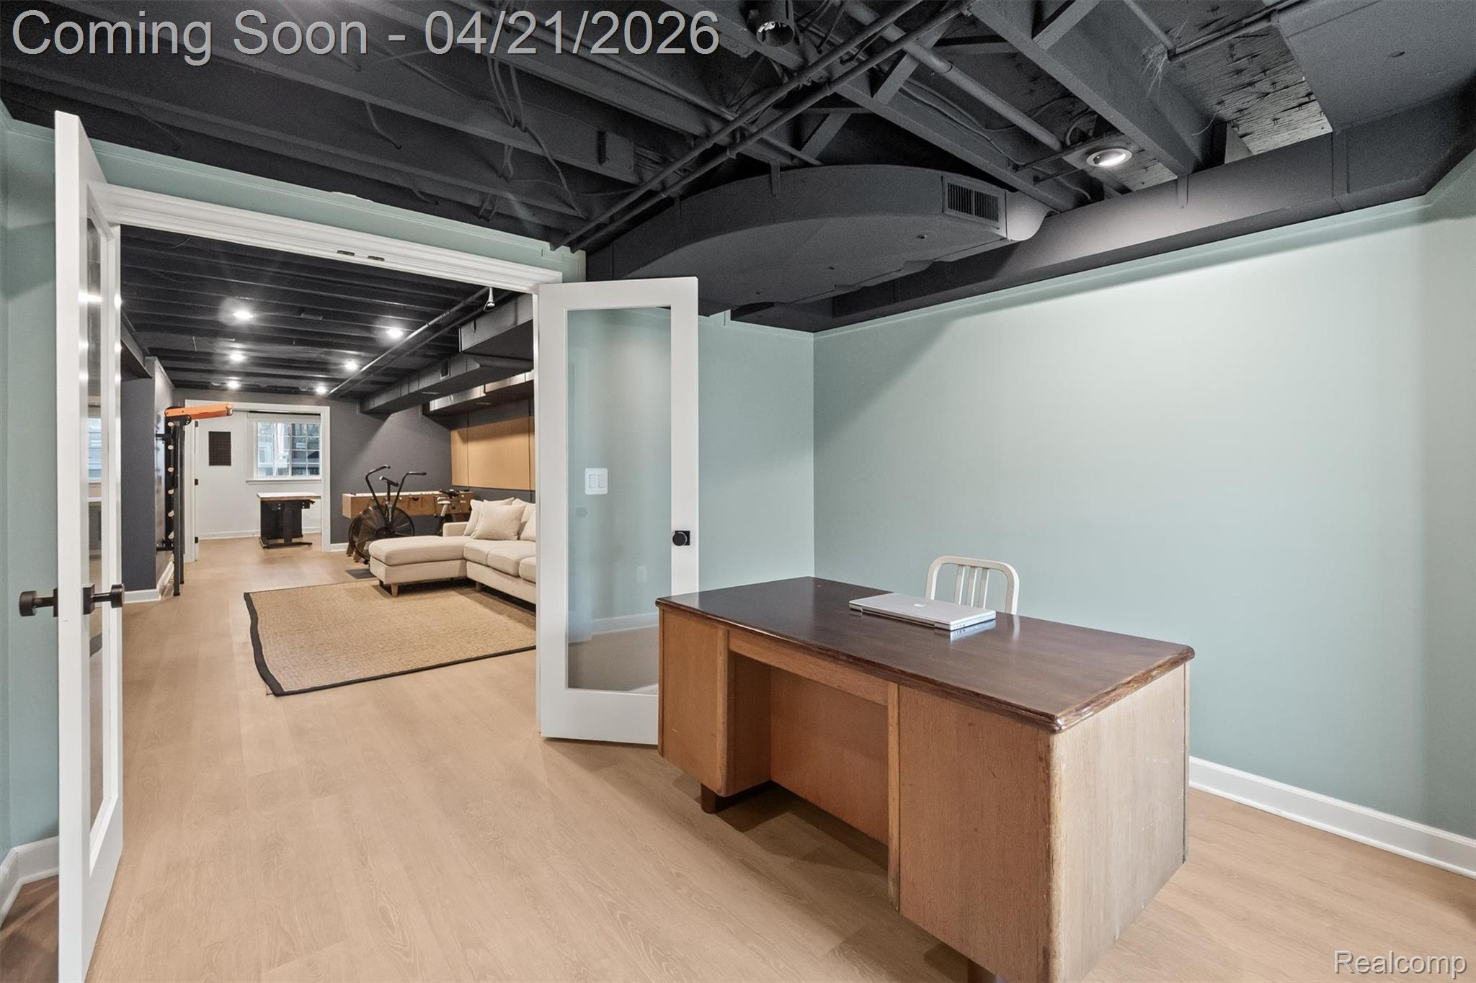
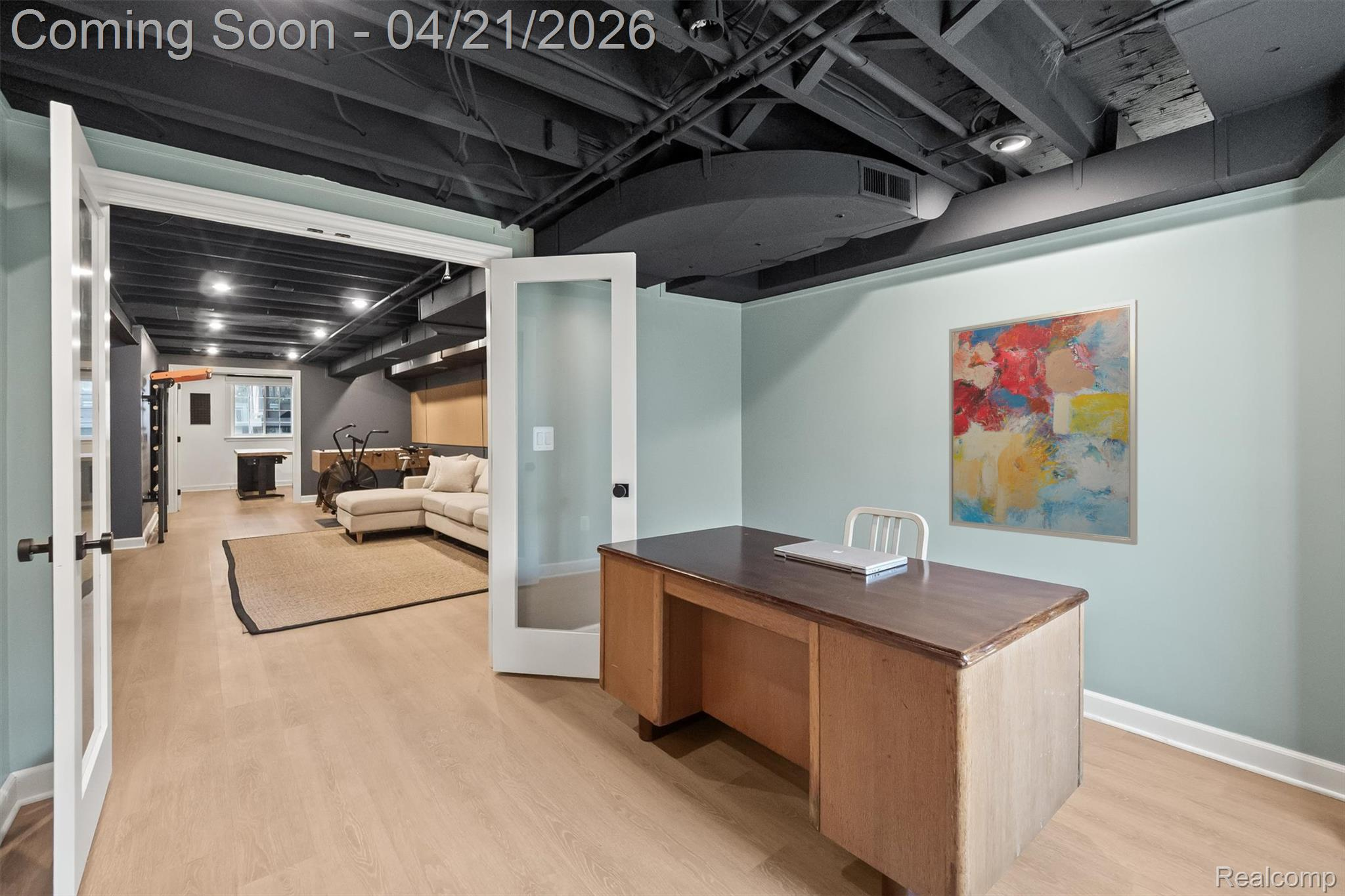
+ wall art [948,299,1138,546]
